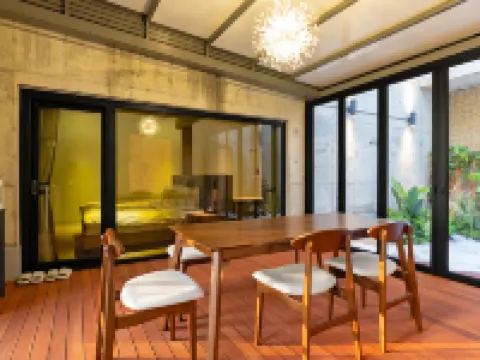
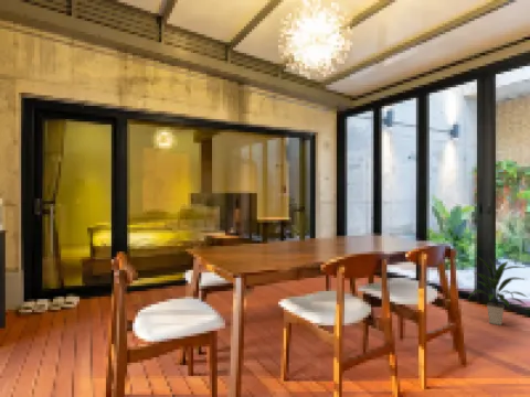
+ indoor plant [467,257,529,326]
